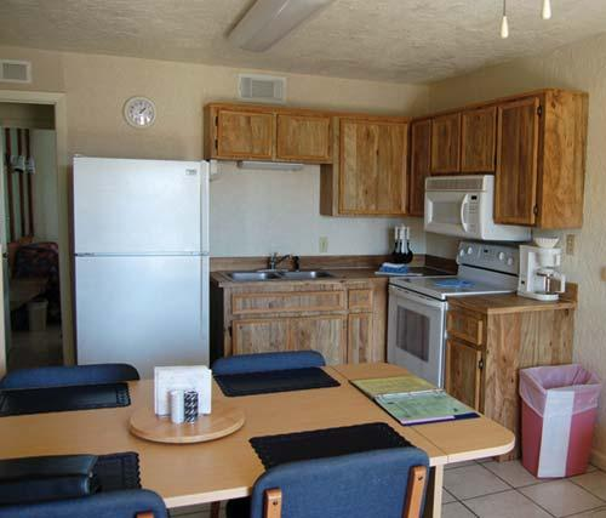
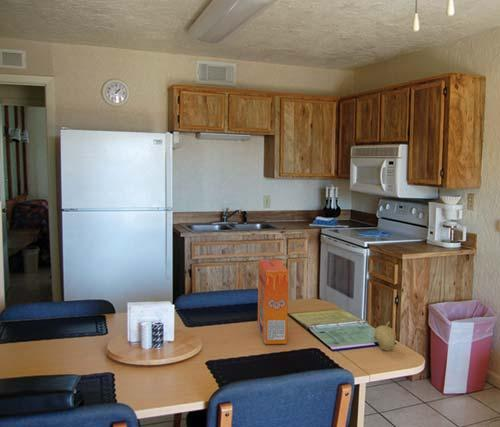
+ cereal box [257,258,289,345]
+ fruit [373,320,397,352]
